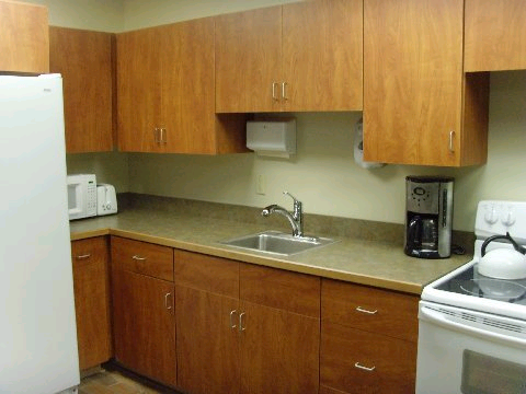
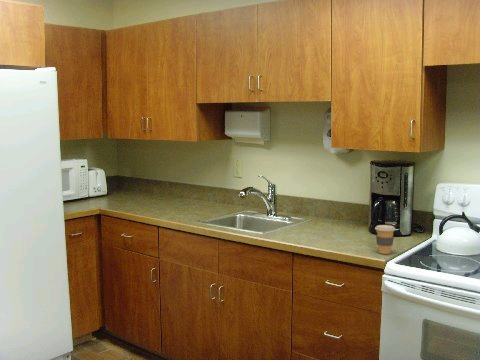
+ coffee cup [374,224,396,255]
